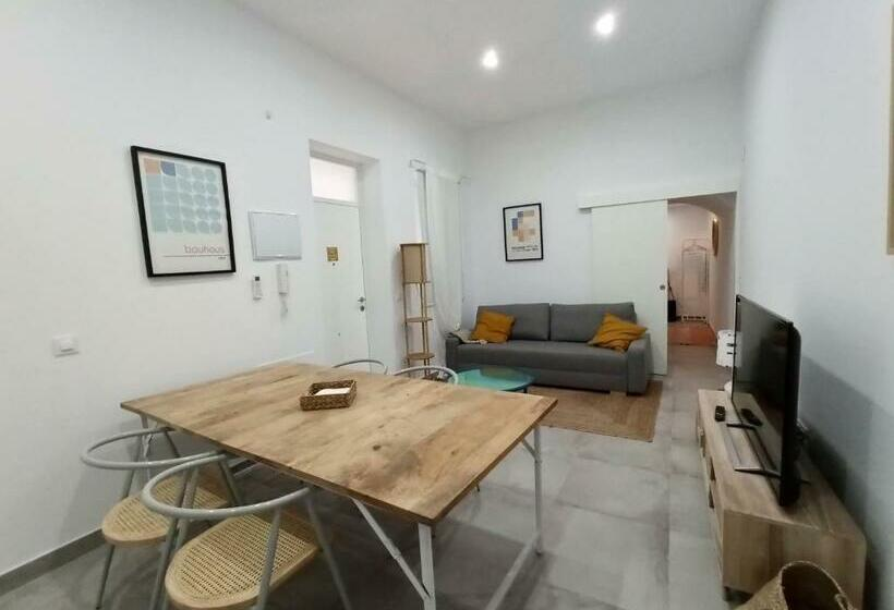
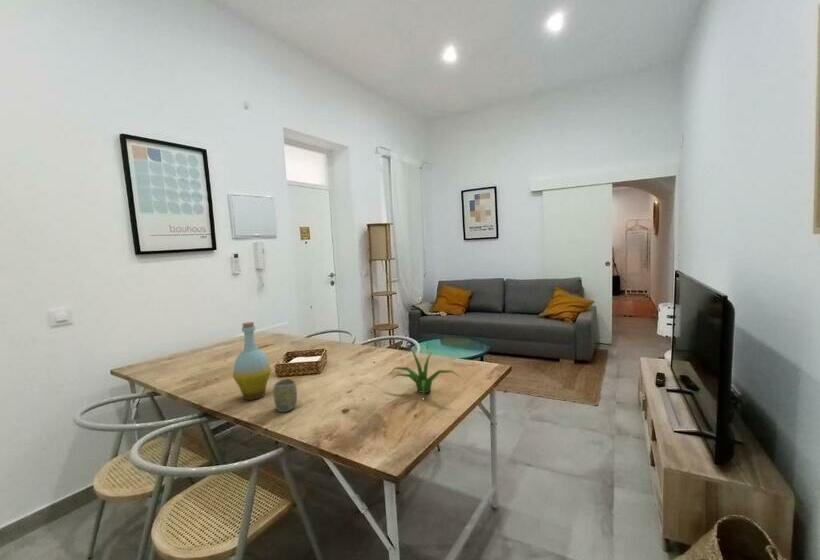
+ plant [389,343,464,397]
+ bottle [232,321,272,401]
+ cup [272,377,298,413]
